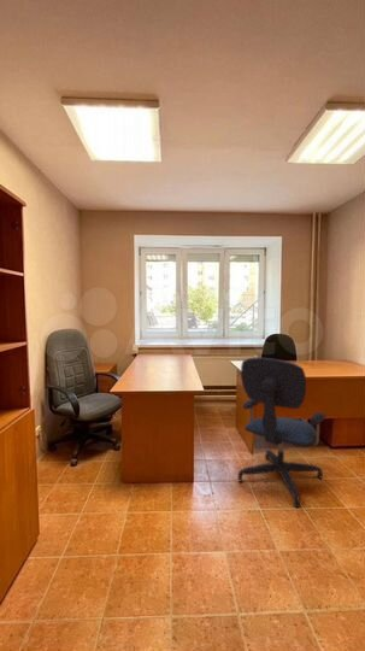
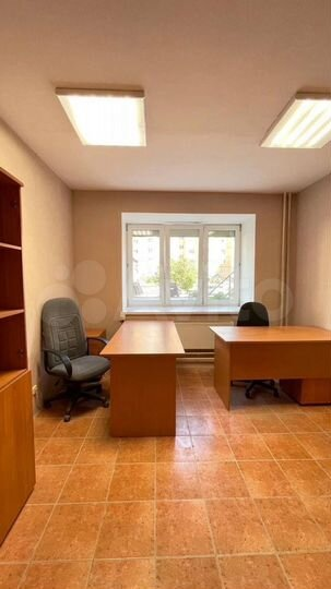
- office chair [237,357,326,509]
